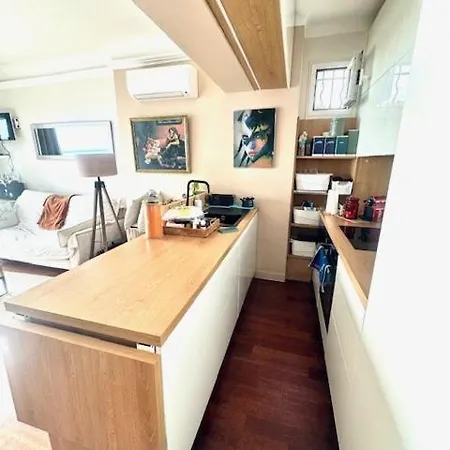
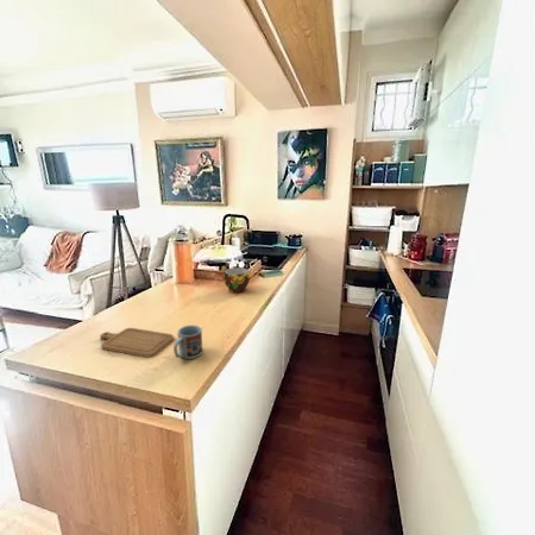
+ cup [222,266,251,294]
+ cup [172,325,204,360]
+ chopping board [99,327,175,359]
